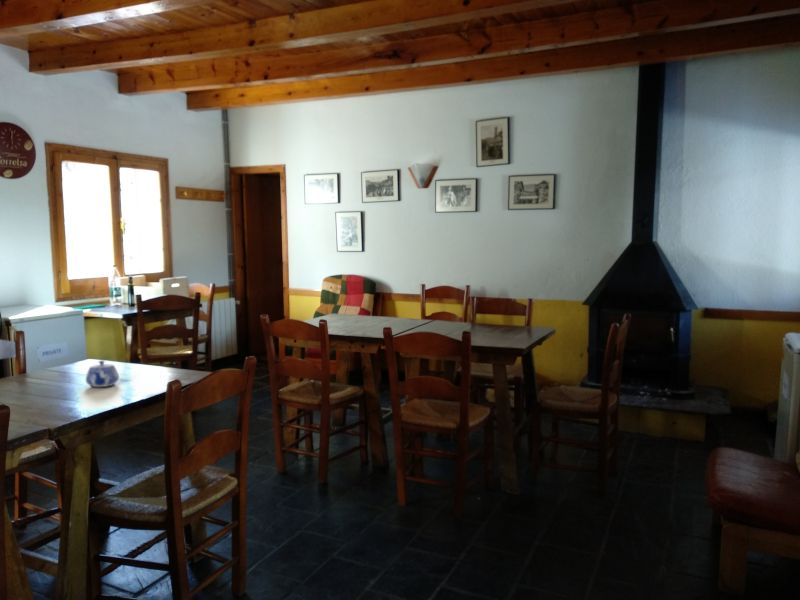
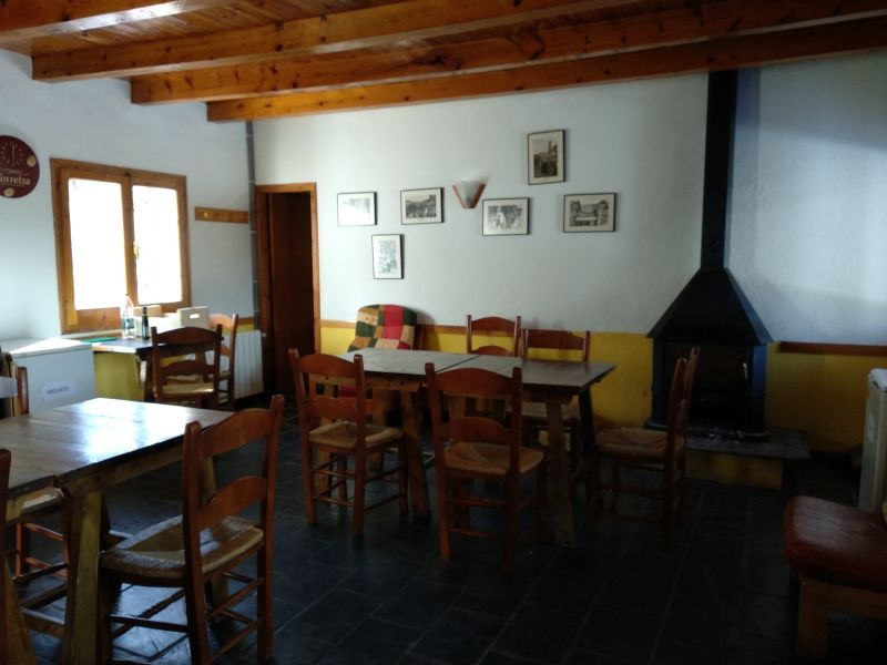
- teapot [85,360,120,388]
